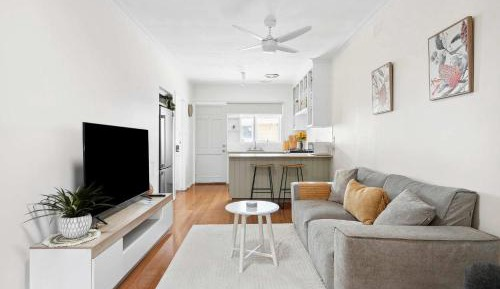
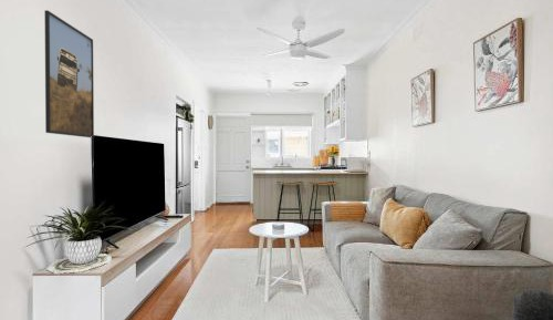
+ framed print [43,9,95,138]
